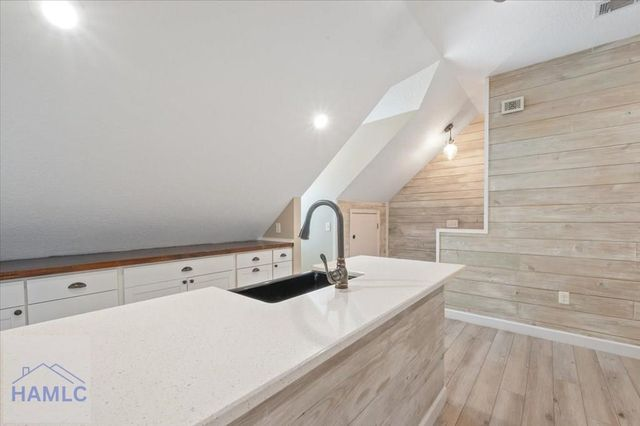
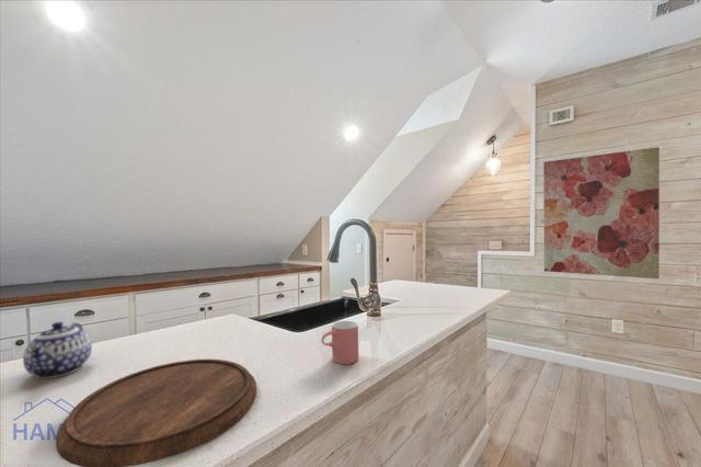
+ teapot [22,321,93,380]
+ cup [321,320,359,365]
+ wall art [542,146,660,280]
+ cutting board [55,358,257,467]
